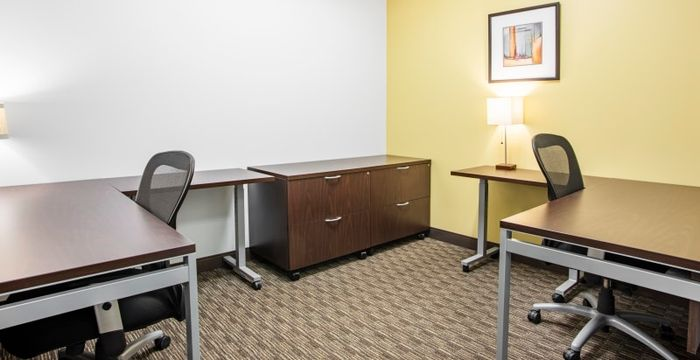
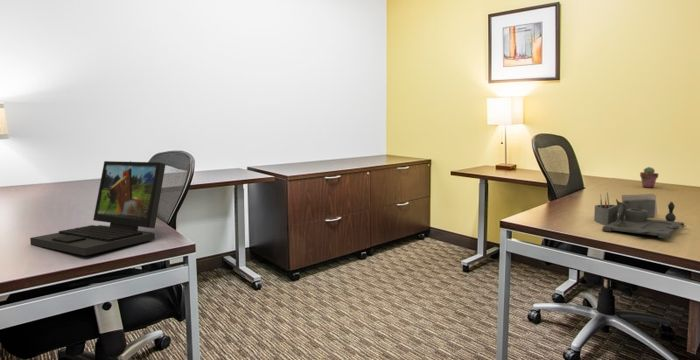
+ potted succulent [639,166,660,189]
+ desk organizer [593,187,686,240]
+ laptop [29,160,166,257]
